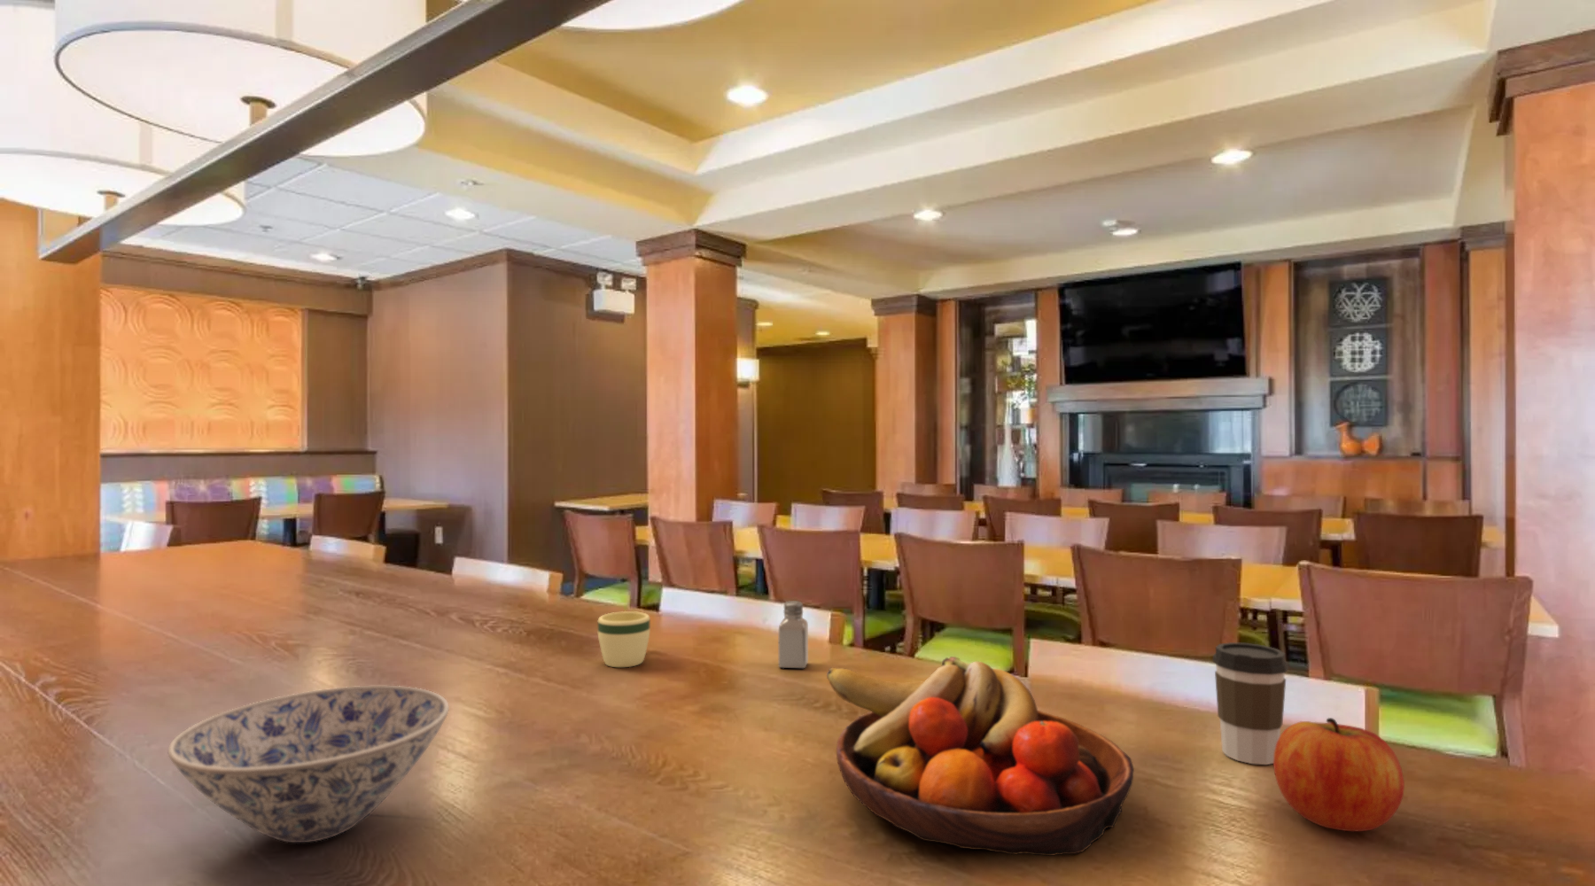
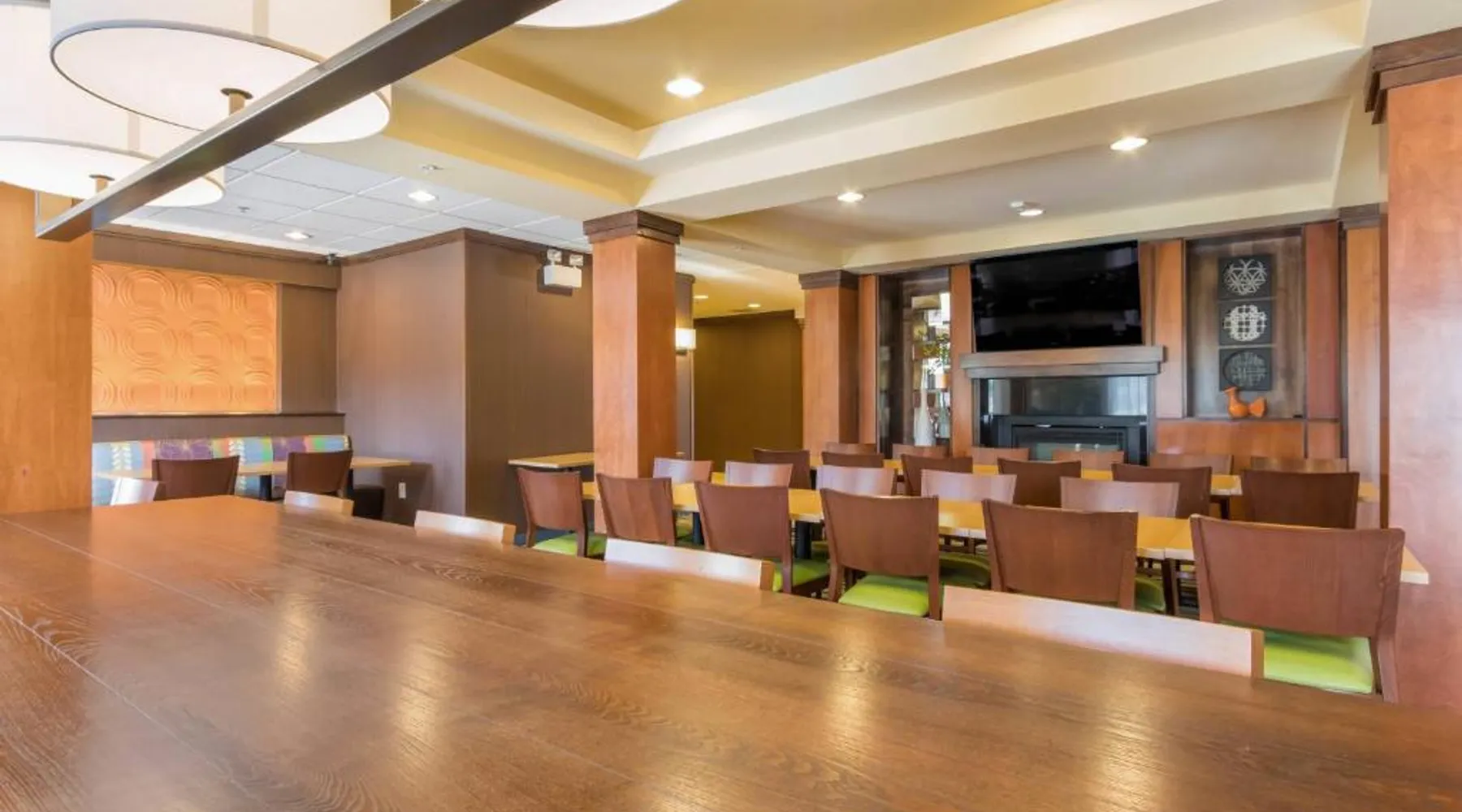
- fruit bowl [826,656,1135,857]
- saltshaker [778,600,810,669]
- mug [597,610,650,668]
- coffee cup [1211,642,1290,766]
- apple [1272,717,1405,831]
- bowl [168,685,451,843]
